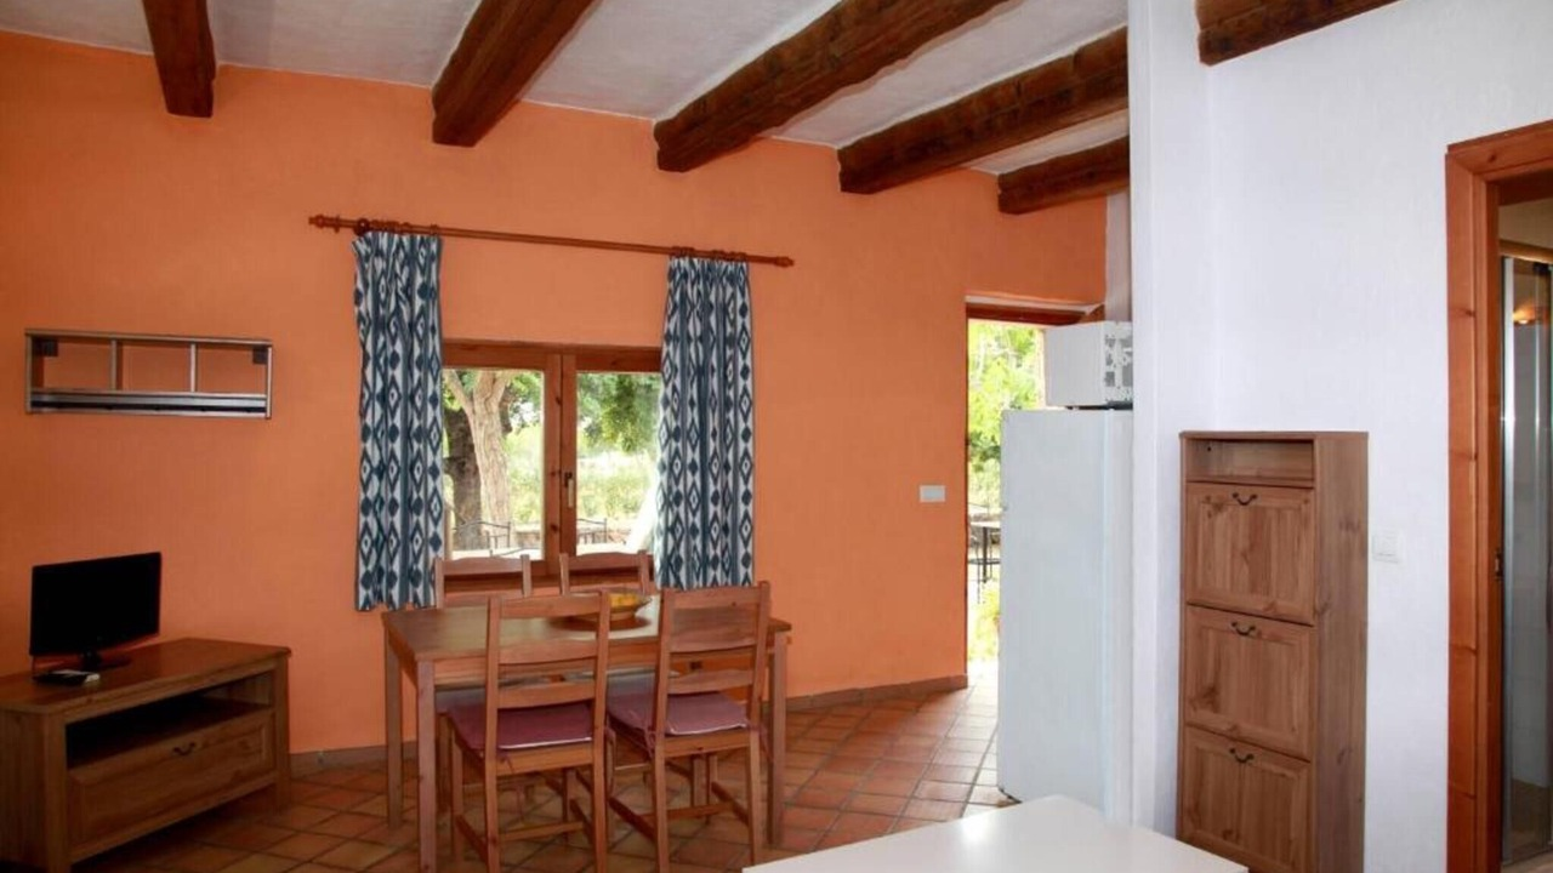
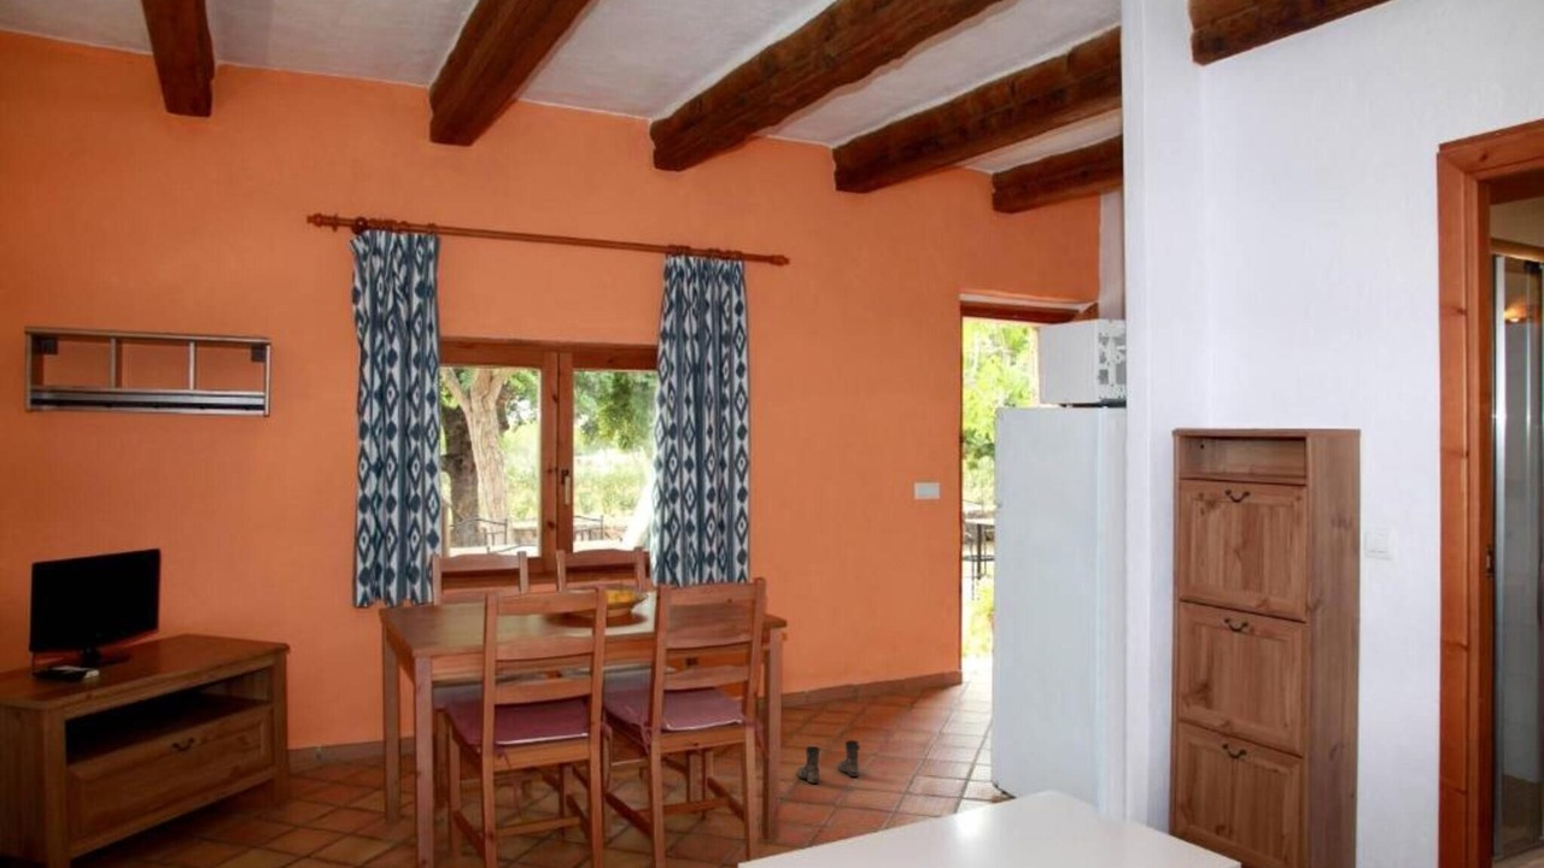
+ boots [795,739,861,784]
